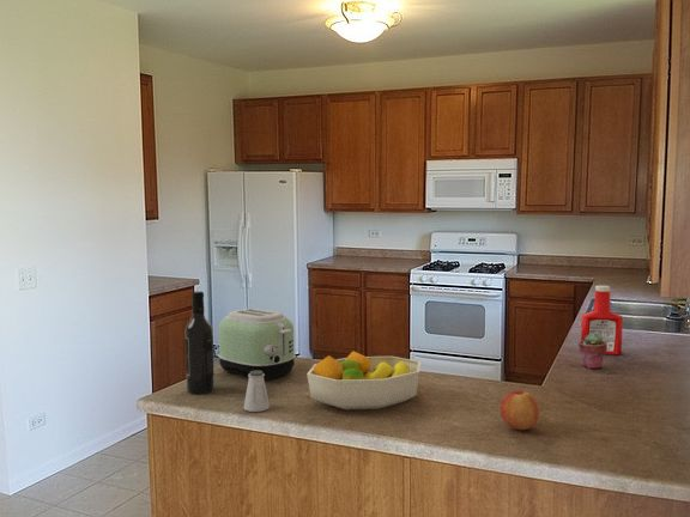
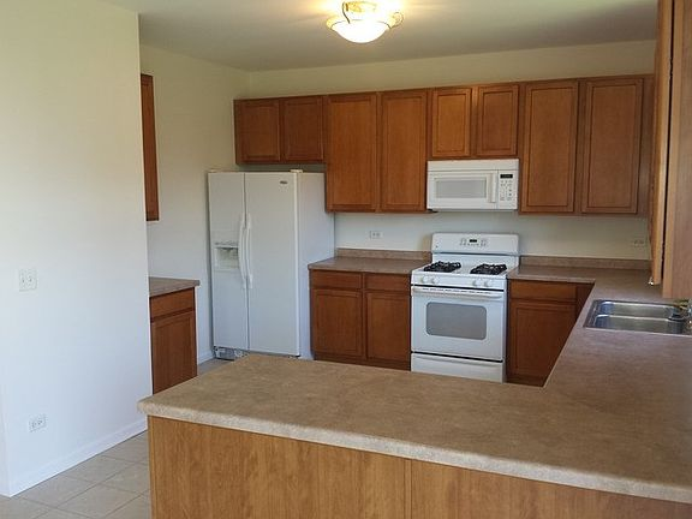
- fruit bowl [305,351,422,410]
- potted succulent [577,333,607,370]
- toaster [217,308,297,381]
- wine bottle [183,291,216,395]
- apple [500,390,540,431]
- soap bottle [580,285,624,355]
- saltshaker [243,370,271,413]
